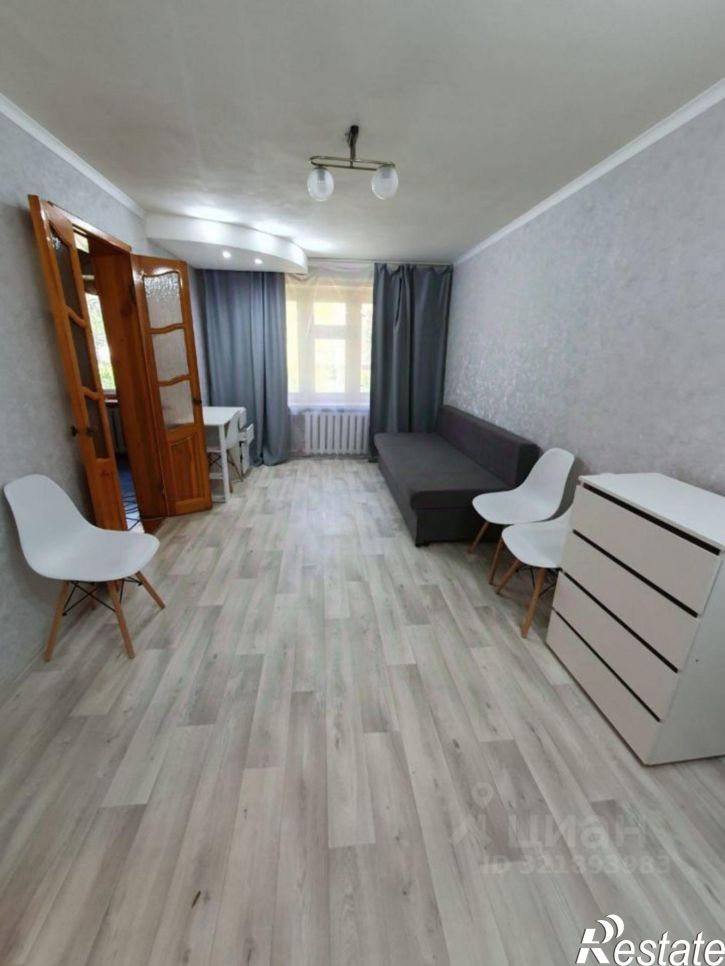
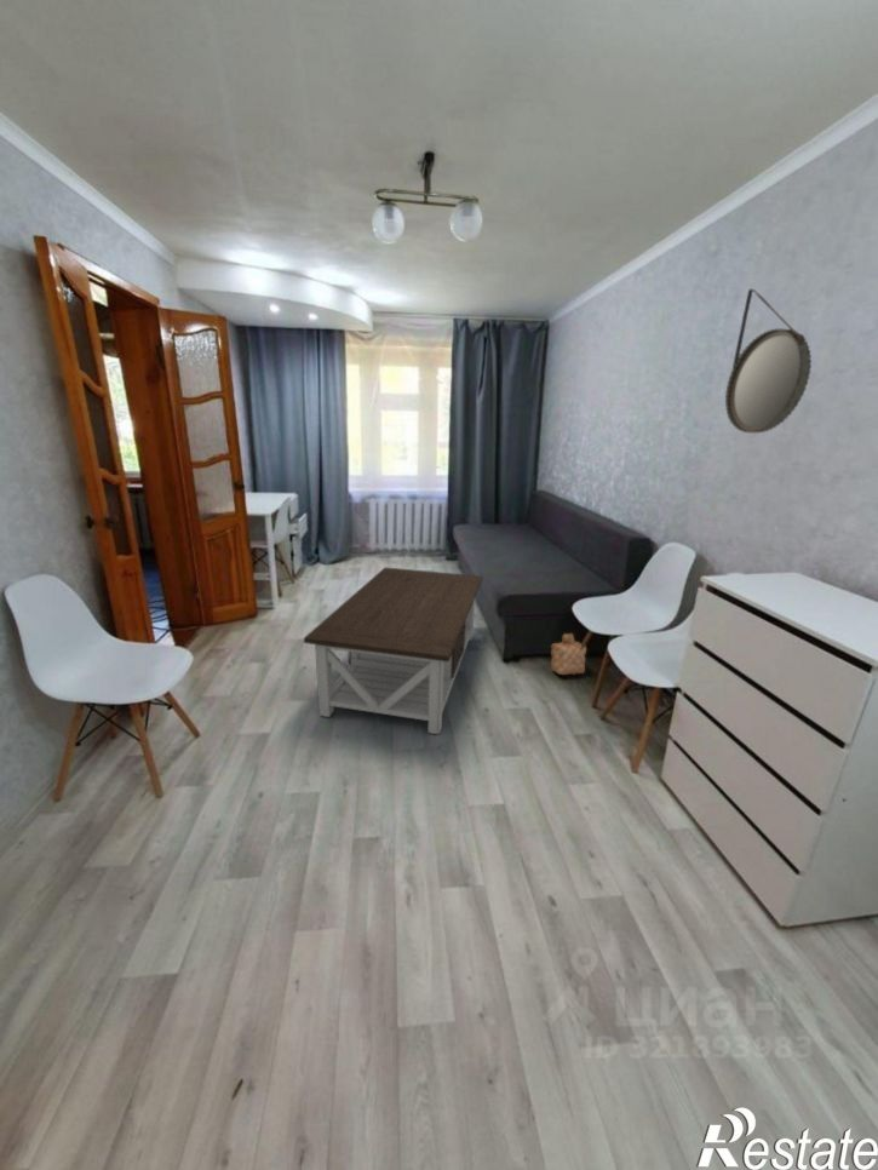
+ coffee table [303,566,483,735]
+ basket [550,632,587,676]
+ home mirror [724,288,813,434]
